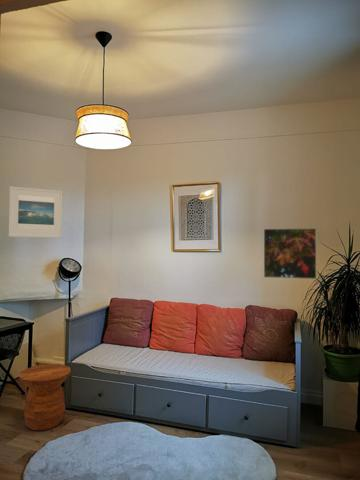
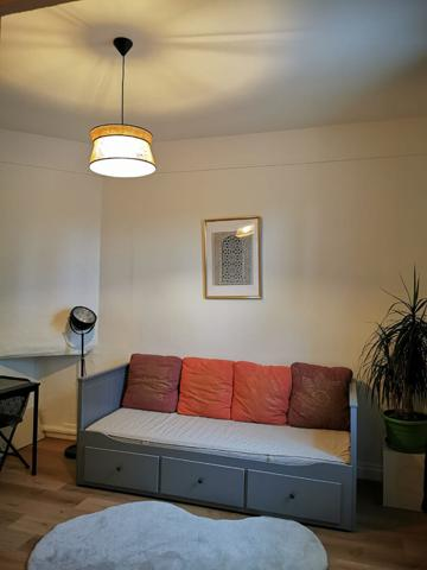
- side table [18,363,72,432]
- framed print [263,227,317,280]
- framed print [8,185,63,239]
